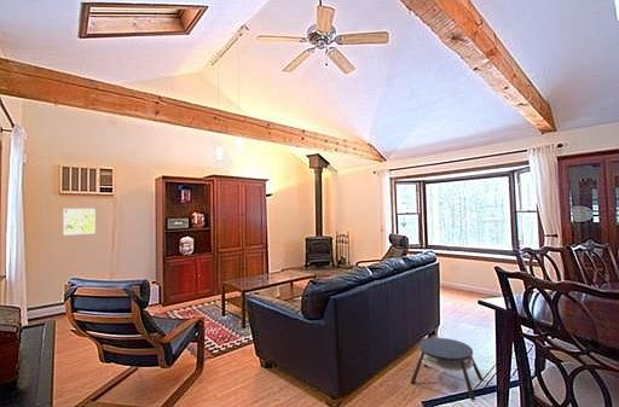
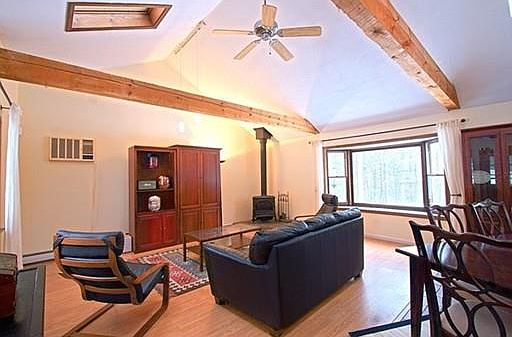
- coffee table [410,337,485,402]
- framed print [63,208,97,237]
